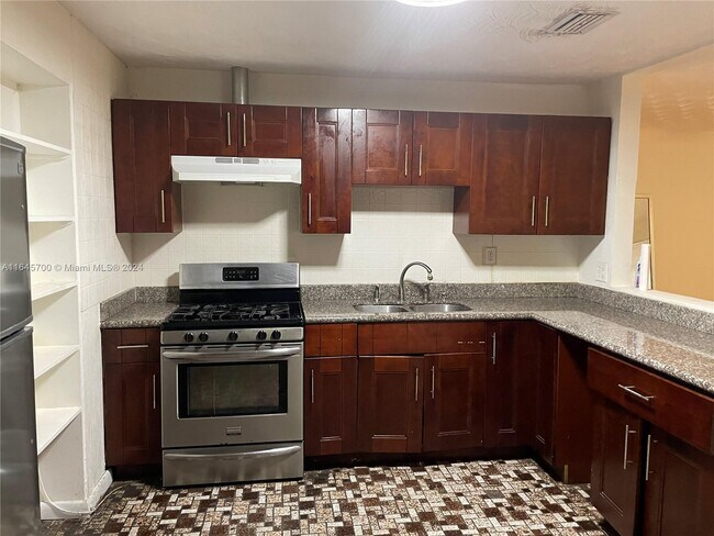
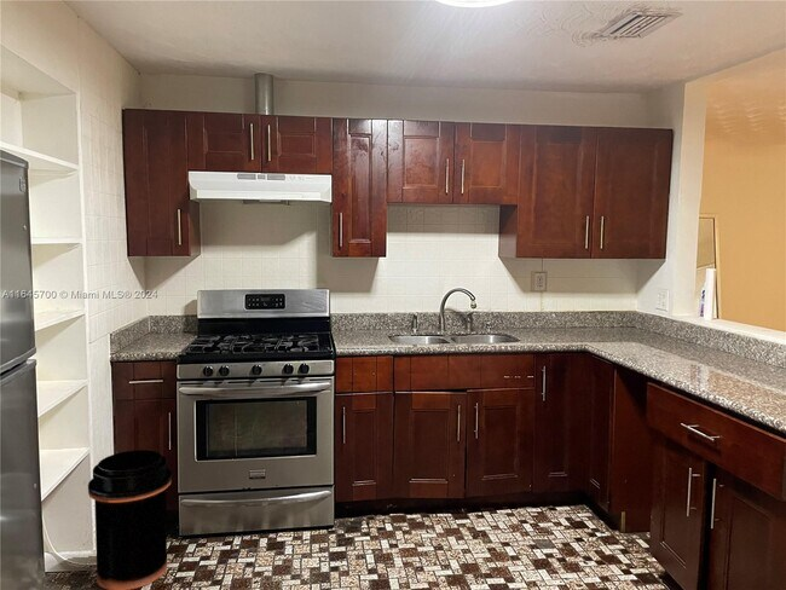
+ trash can [87,449,173,590]
